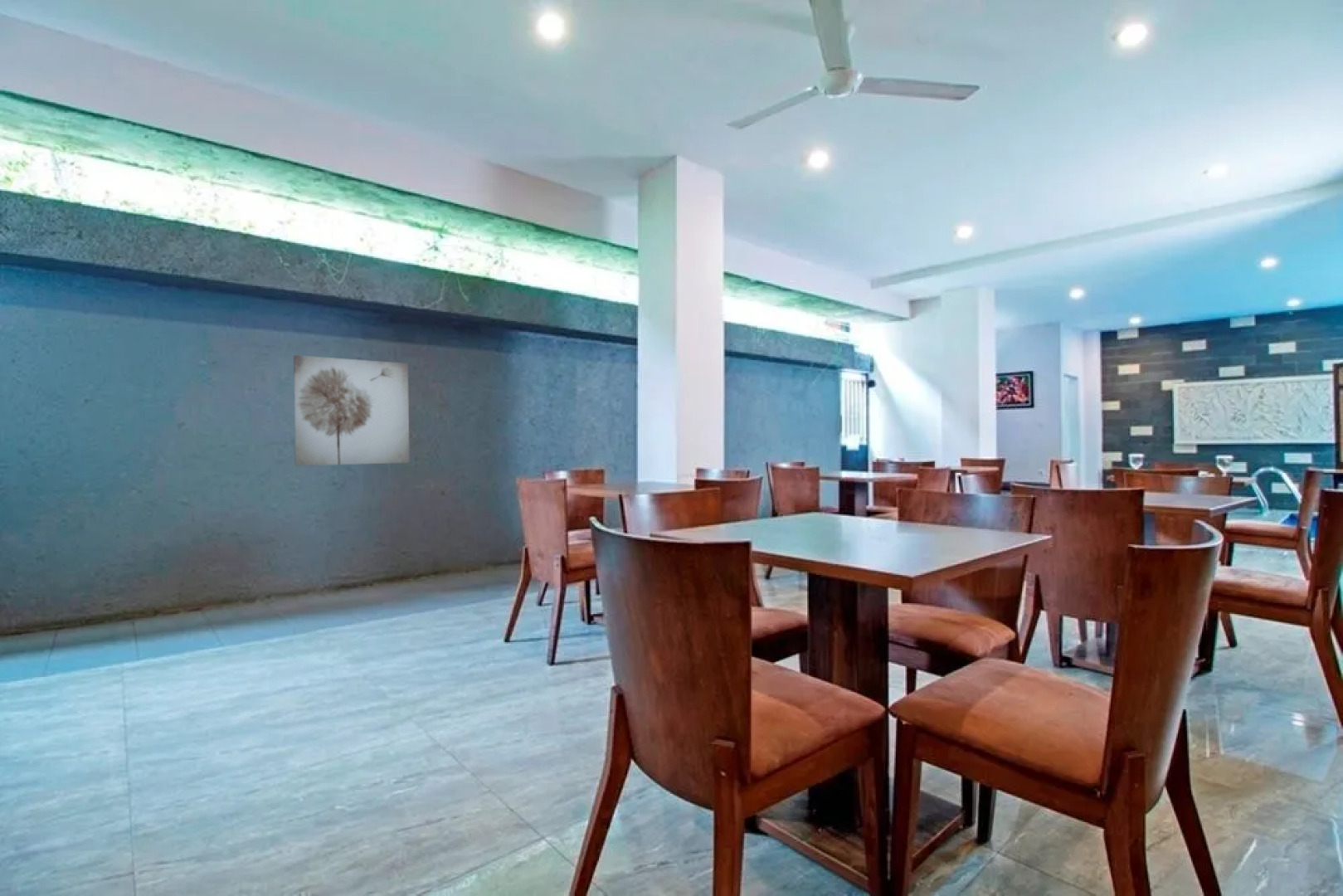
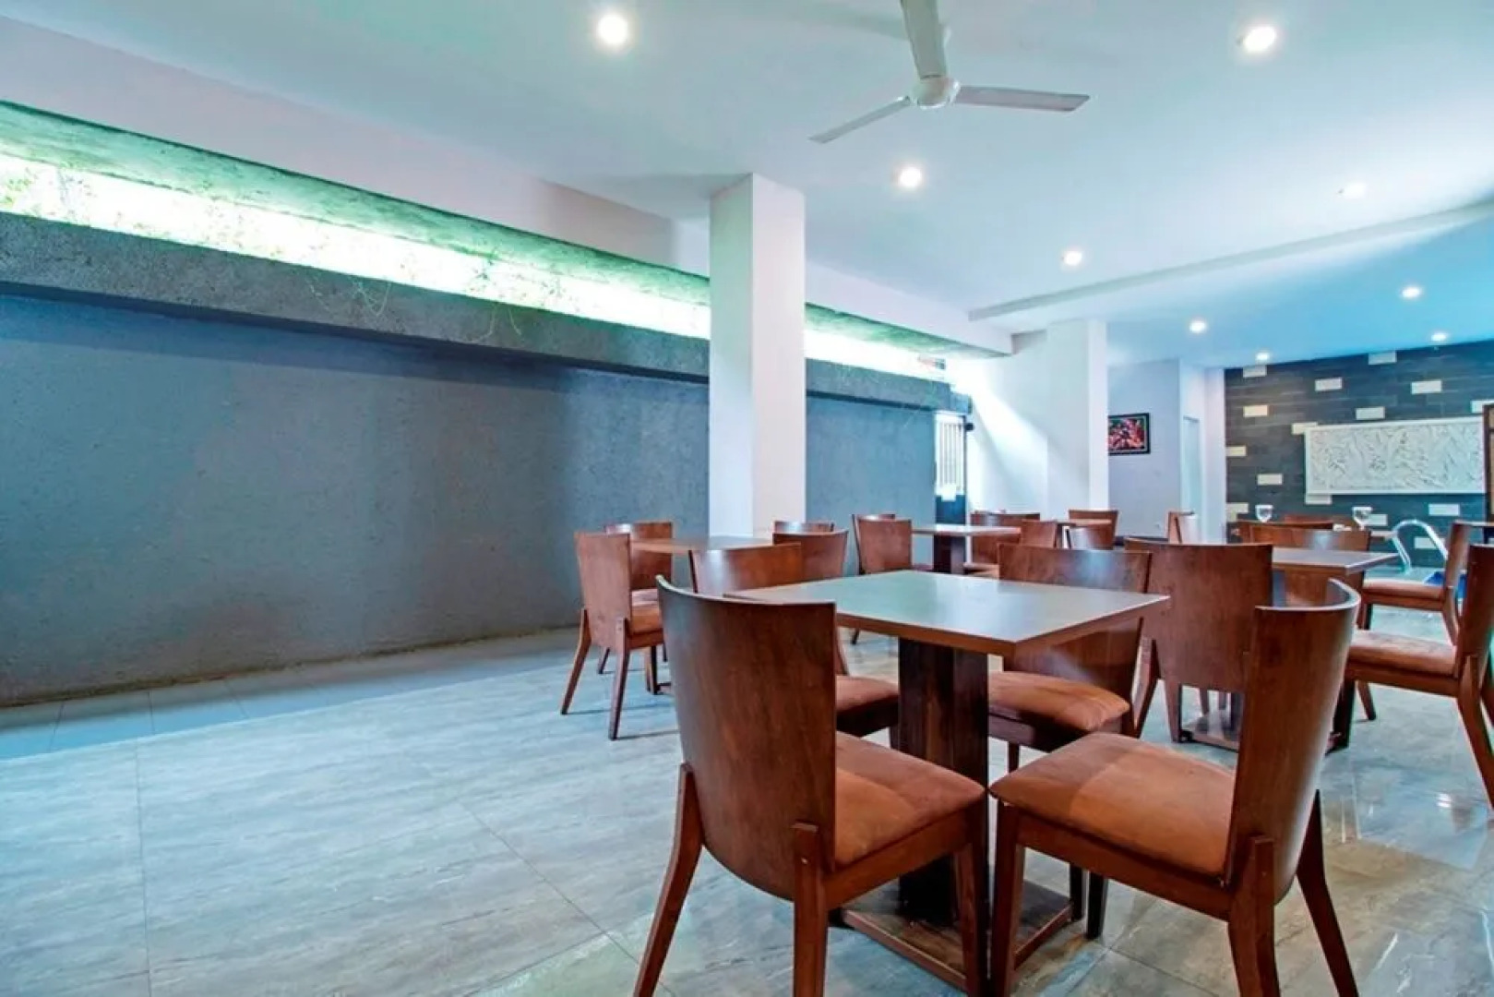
- wall art [293,354,410,467]
